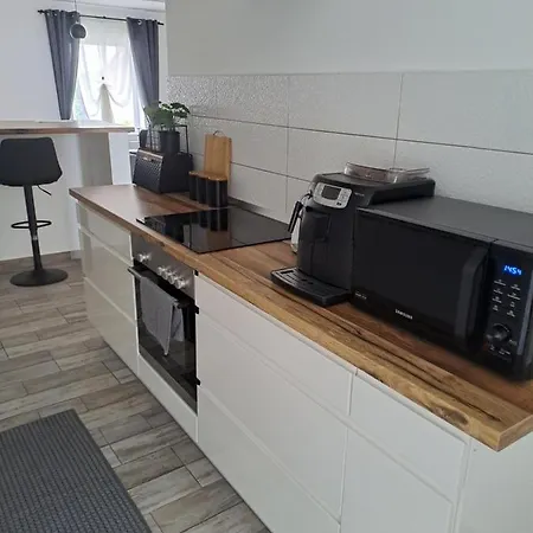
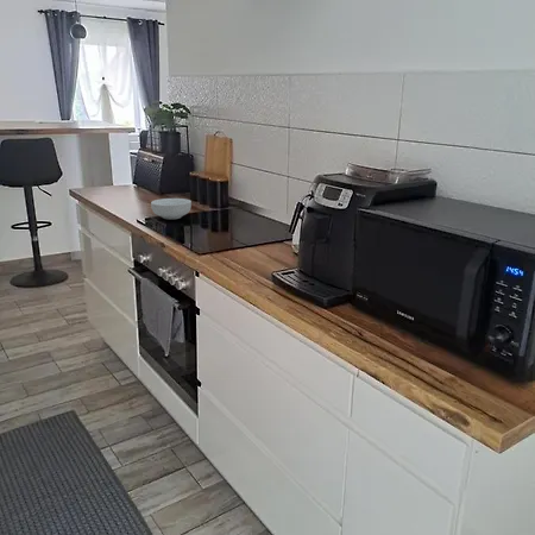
+ cereal bowl [150,197,193,220]
